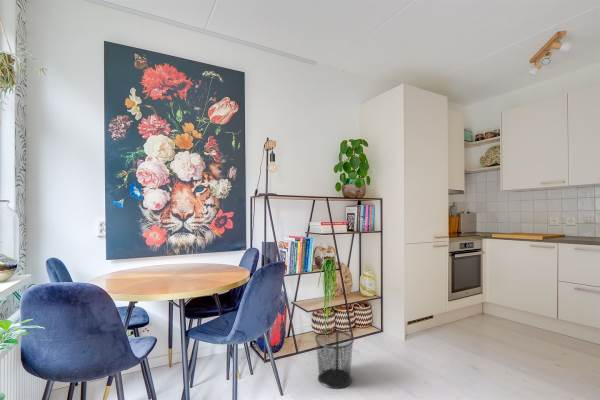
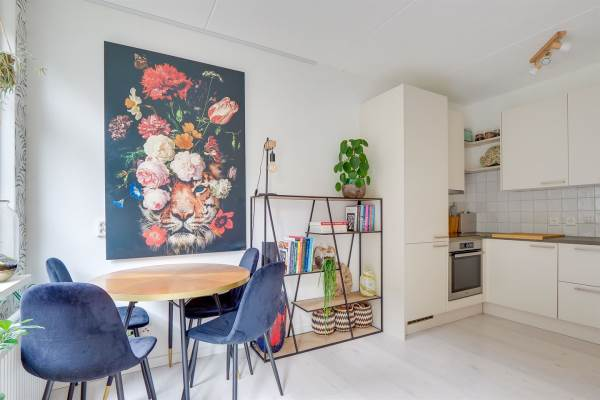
- waste bin [314,329,355,390]
